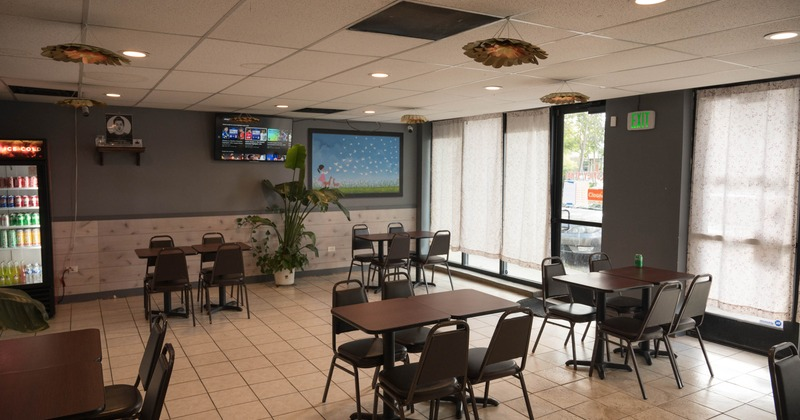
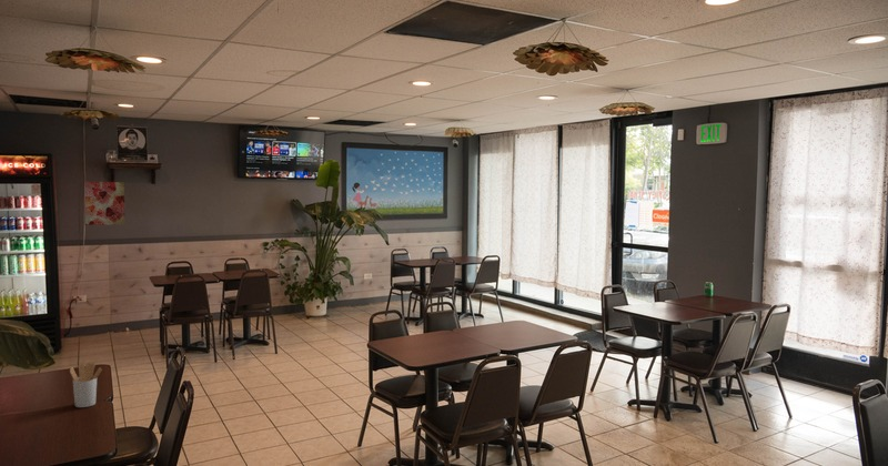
+ wall art [84,181,125,226]
+ utensil holder [69,362,103,408]
